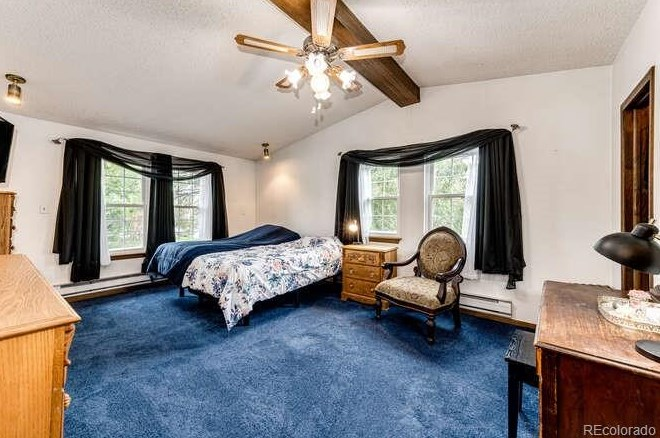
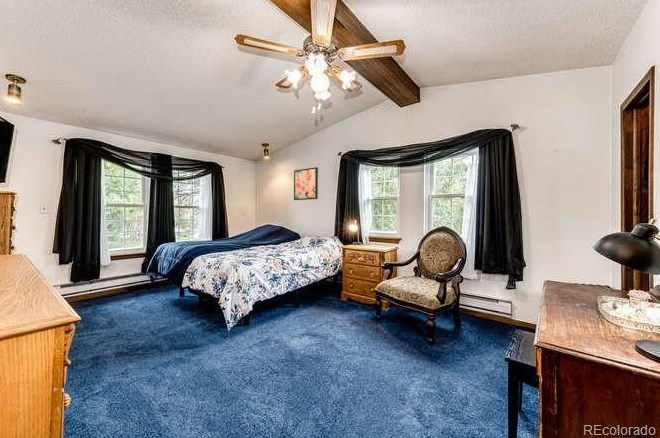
+ wall art [293,166,319,201]
